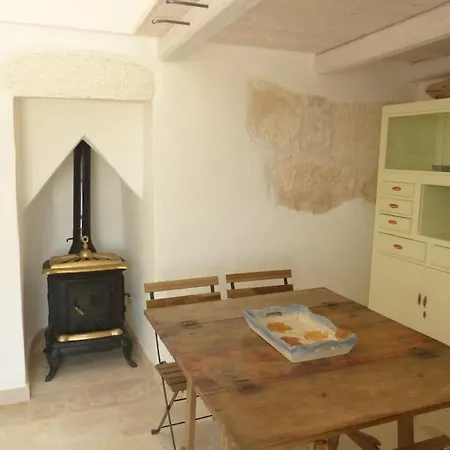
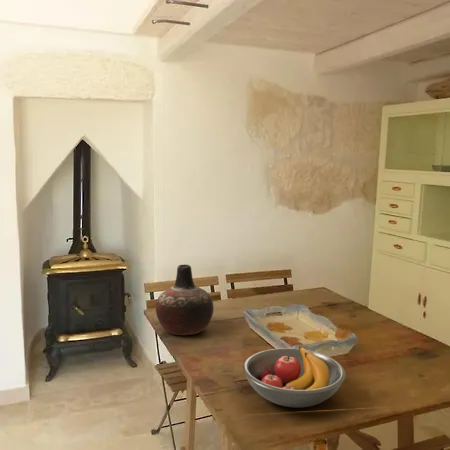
+ fruit bowl [242,345,347,409]
+ vase [155,264,215,336]
